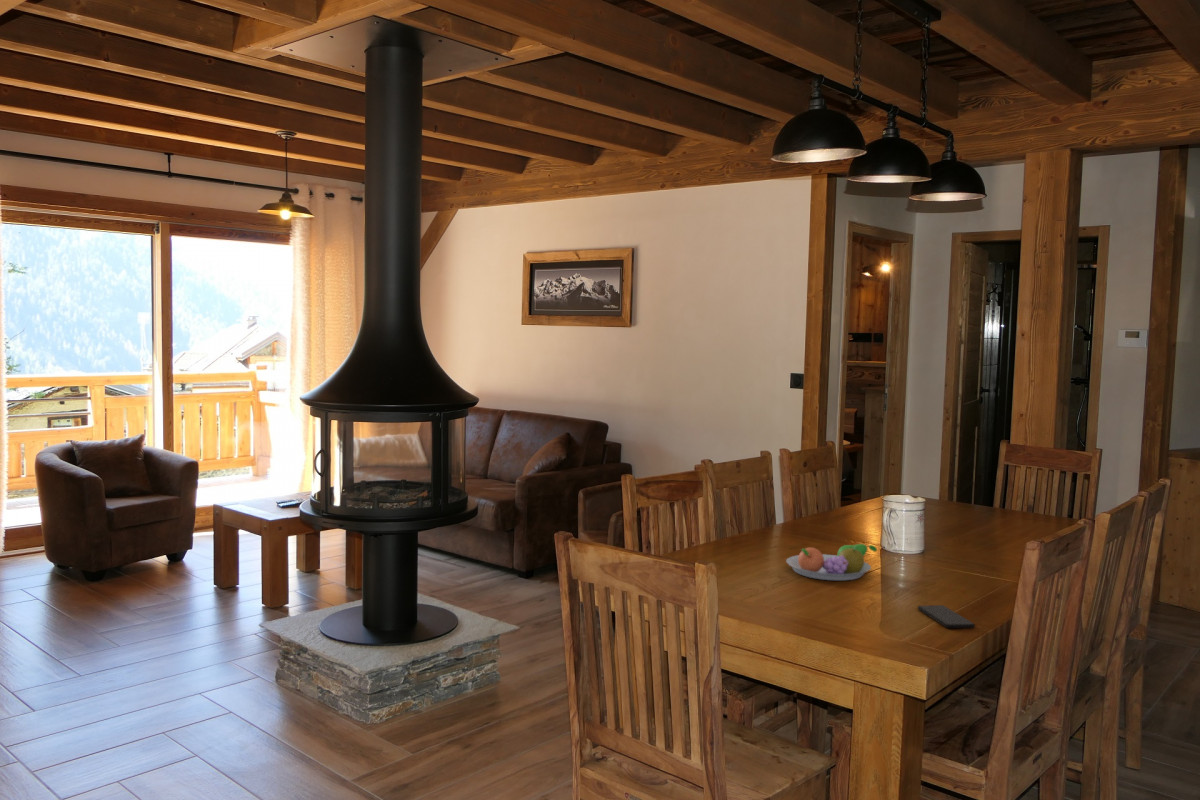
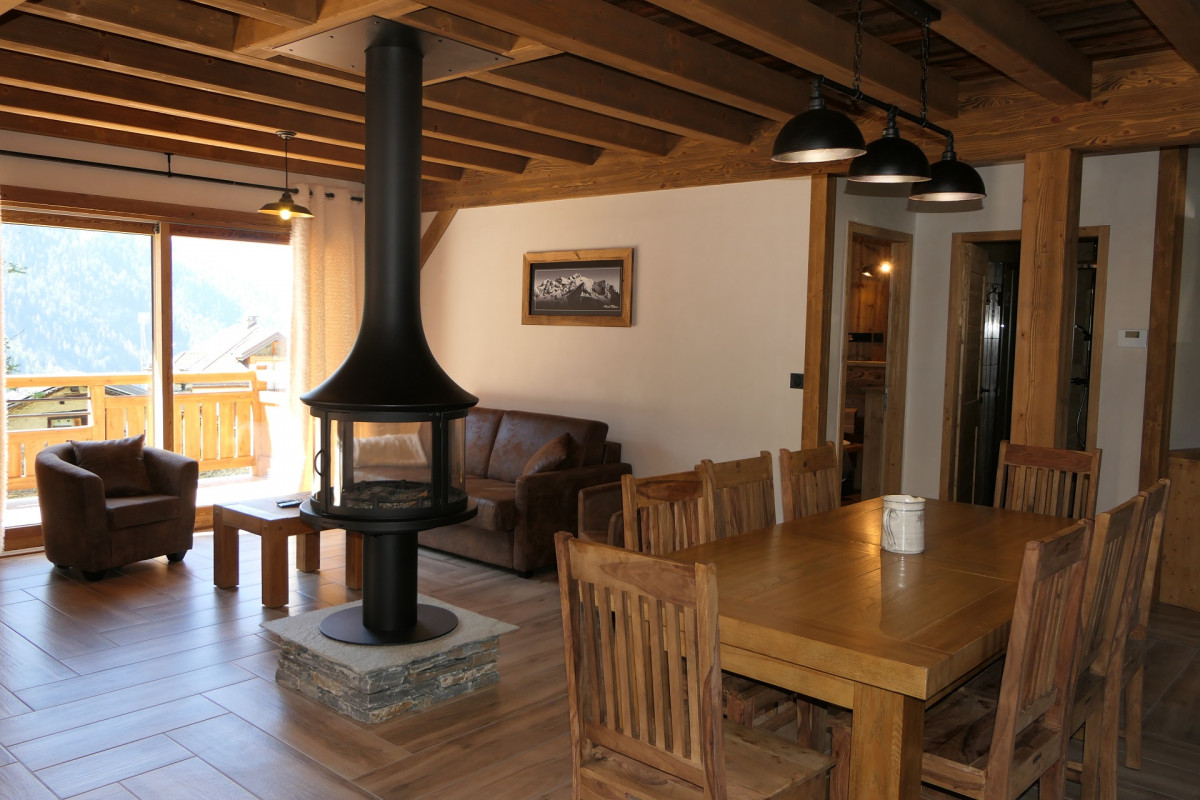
- smartphone [917,604,976,629]
- fruit bowl [785,543,878,582]
